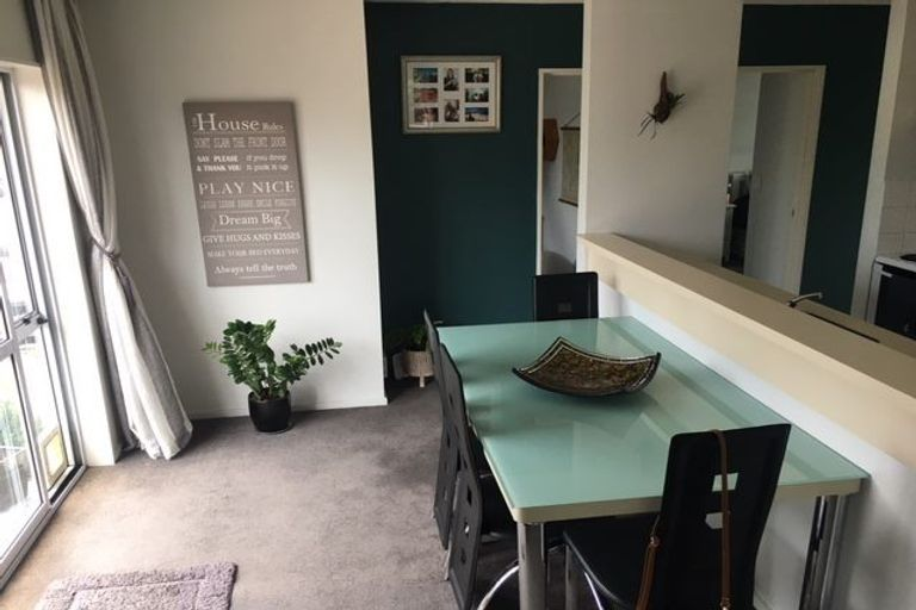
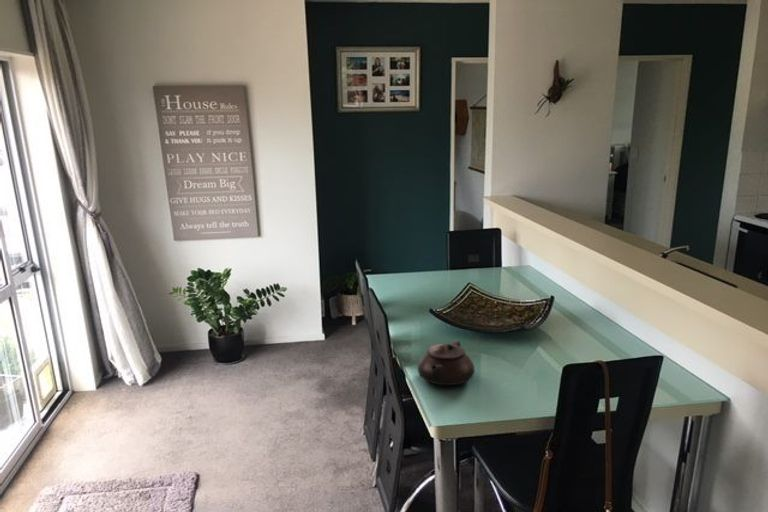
+ teapot [417,339,476,386]
